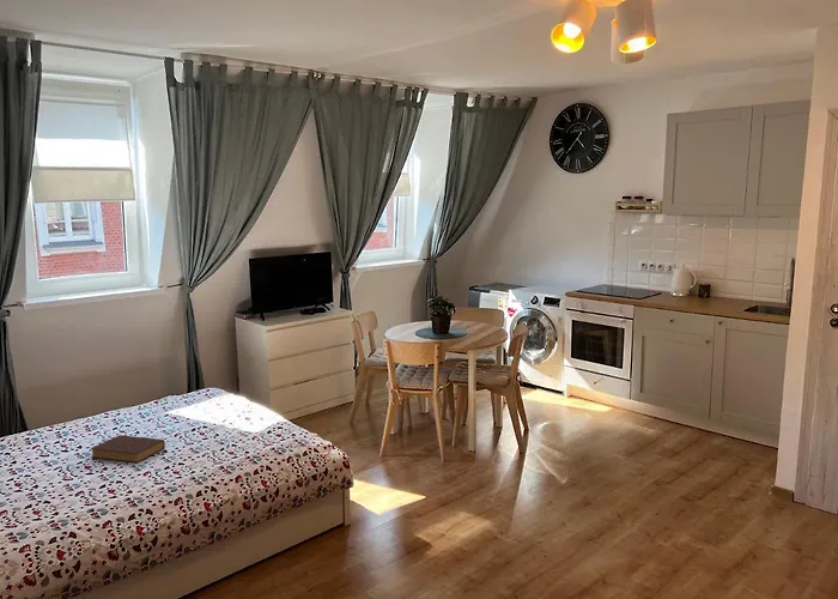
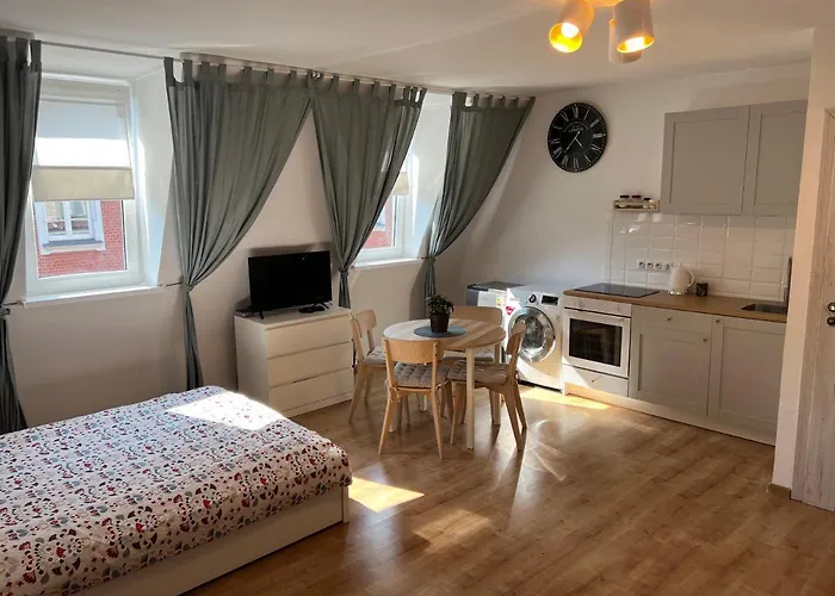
- book [90,434,166,464]
